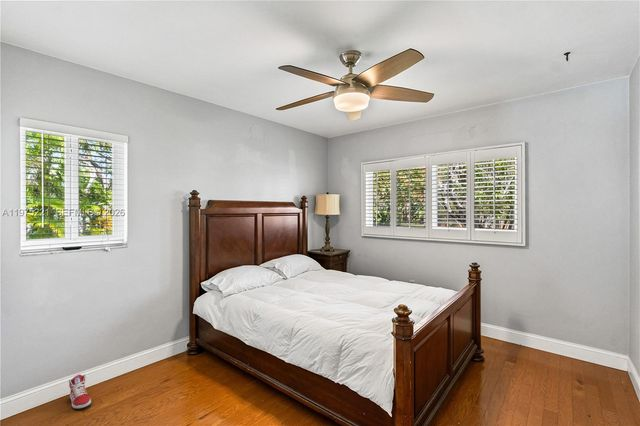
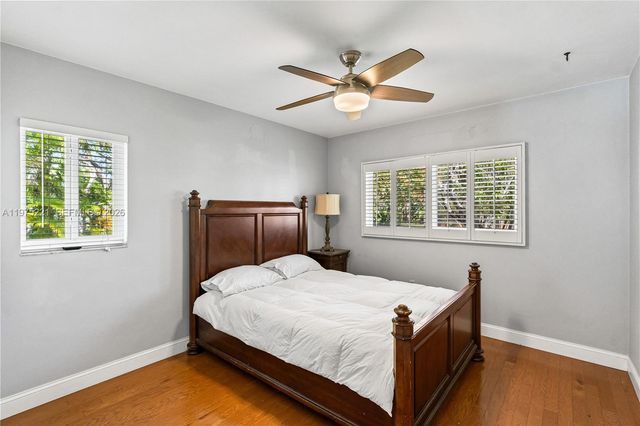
- sneaker [68,373,92,410]
